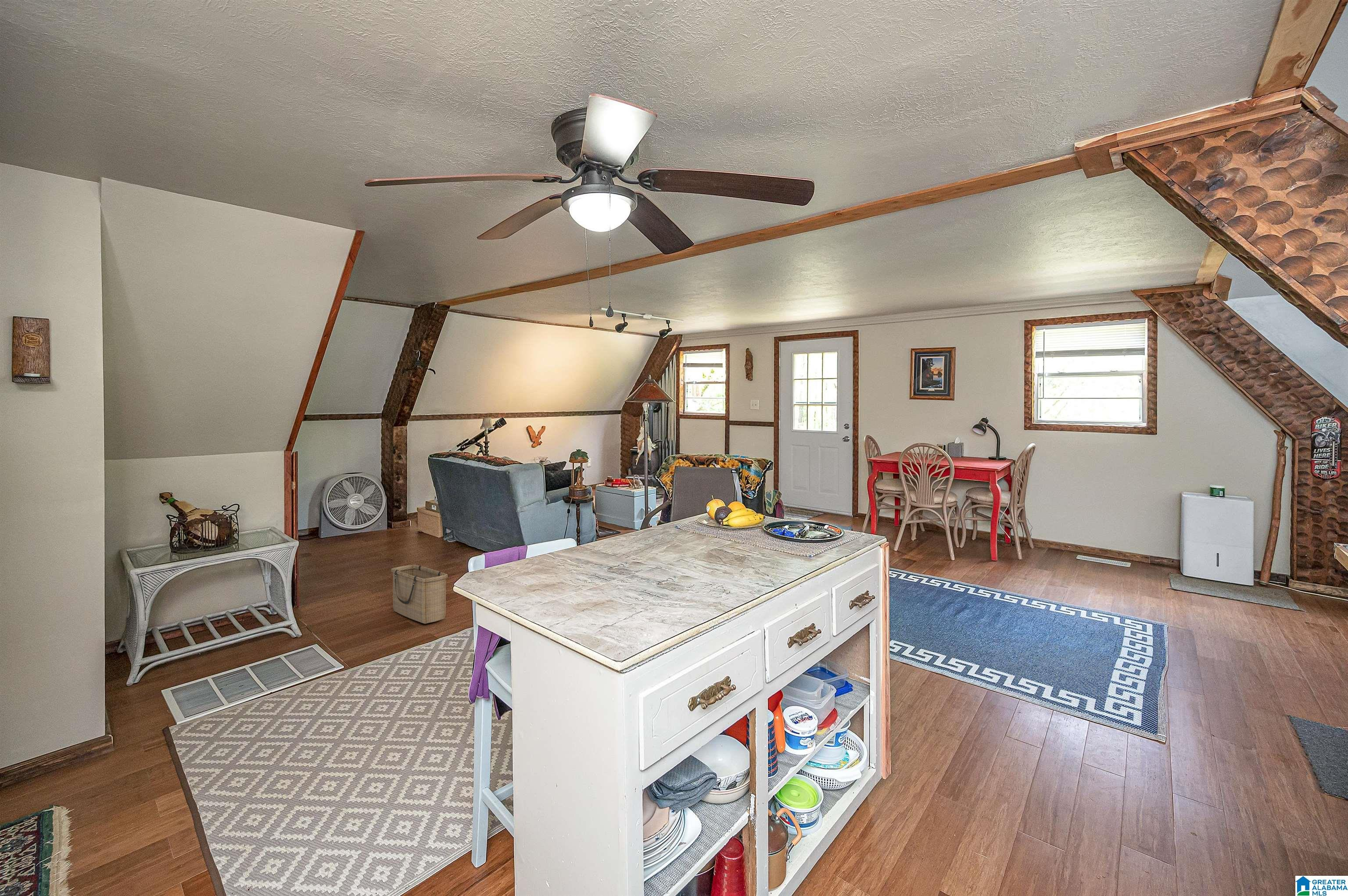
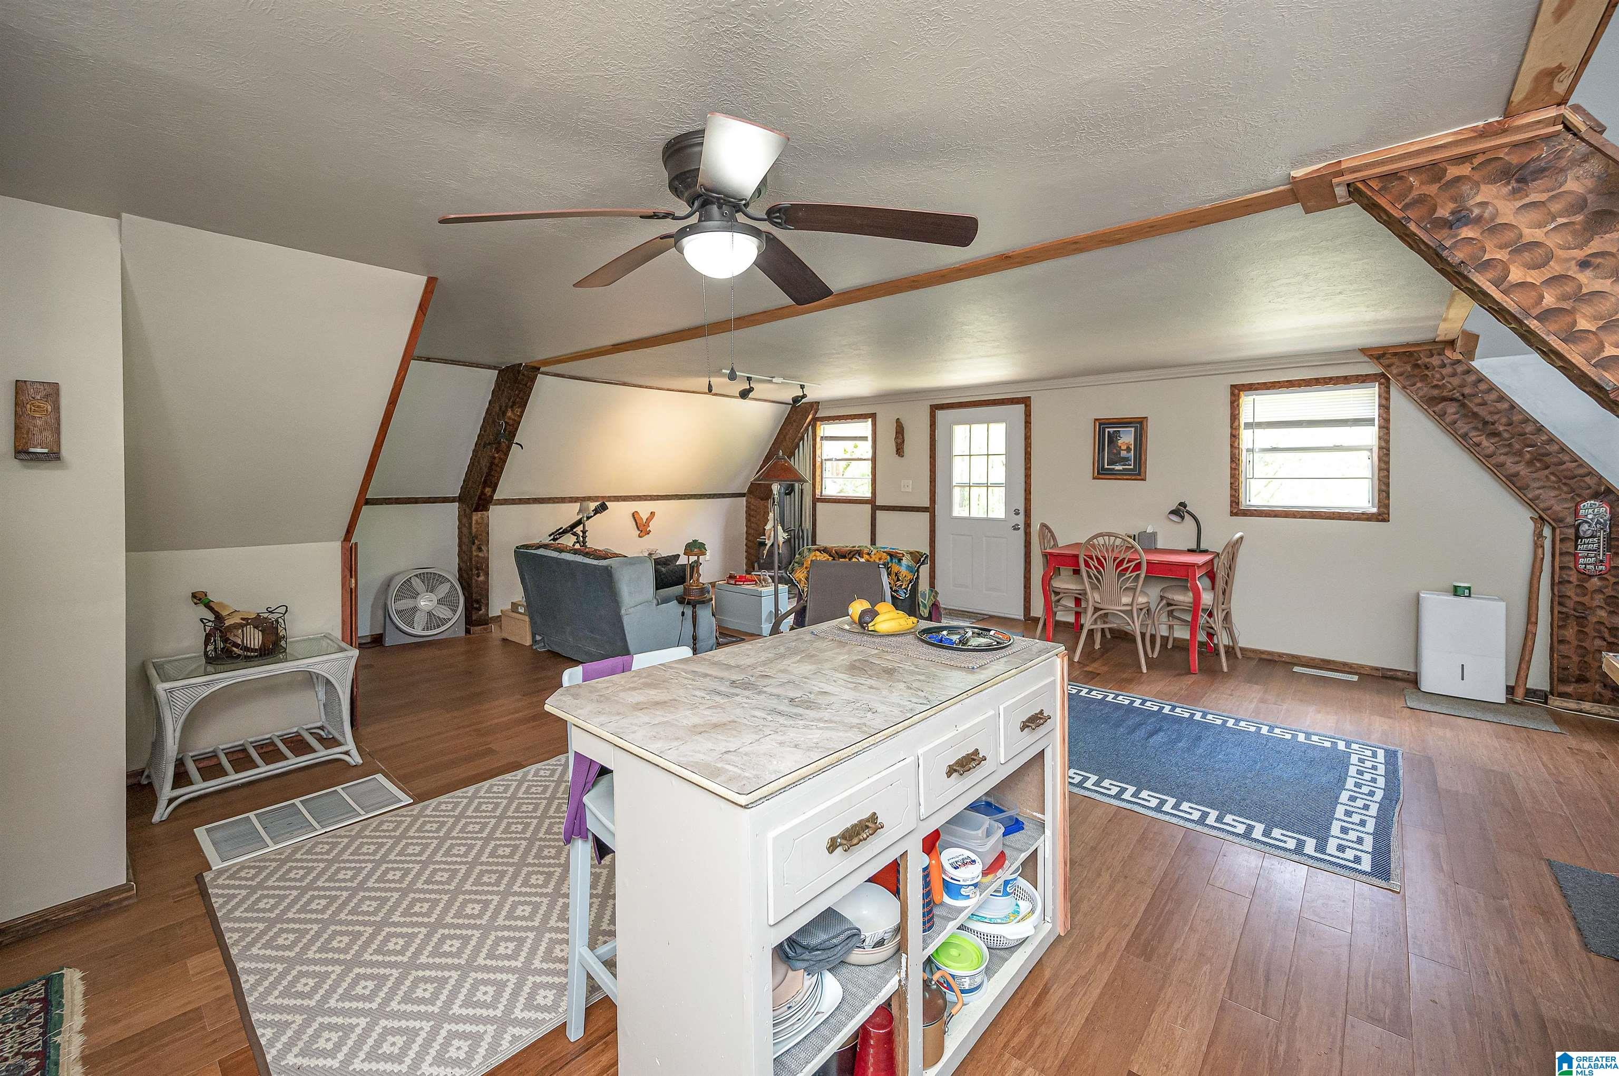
- basket [391,564,448,624]
